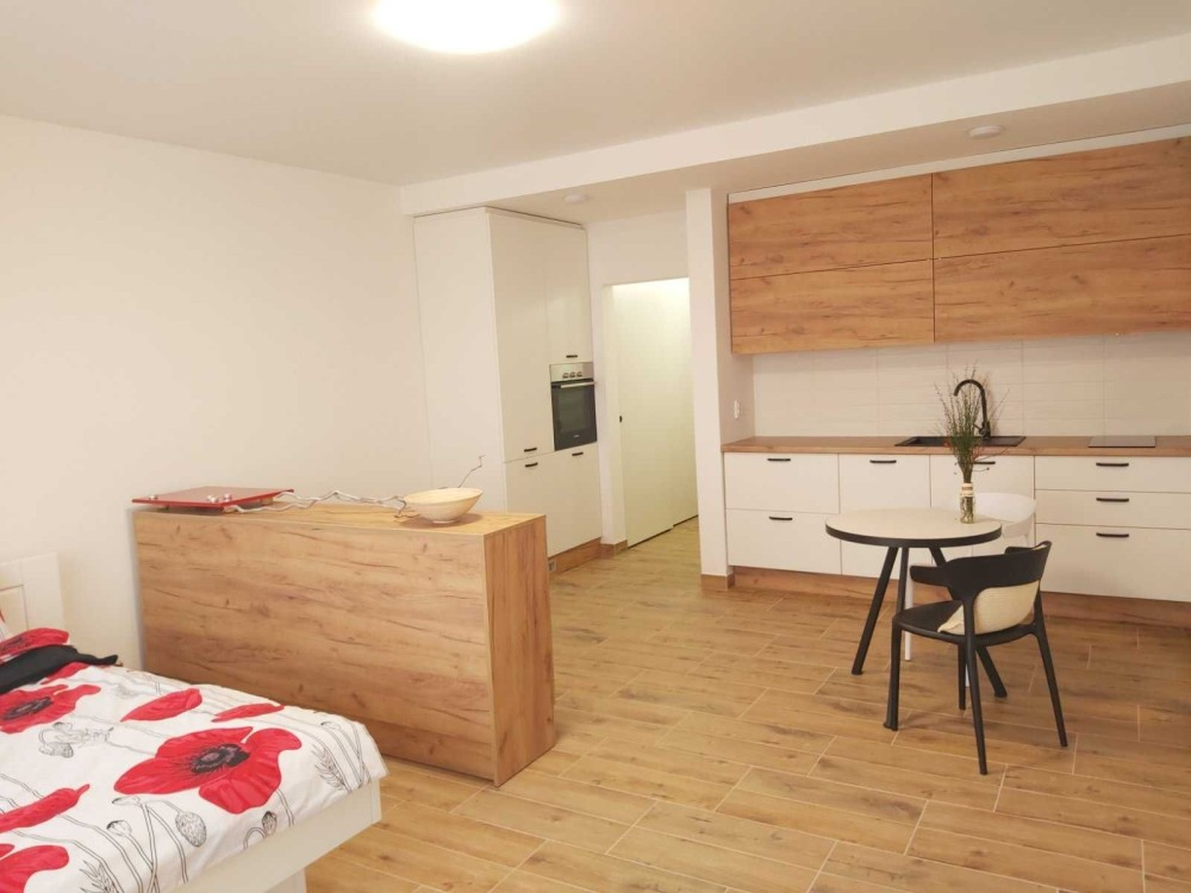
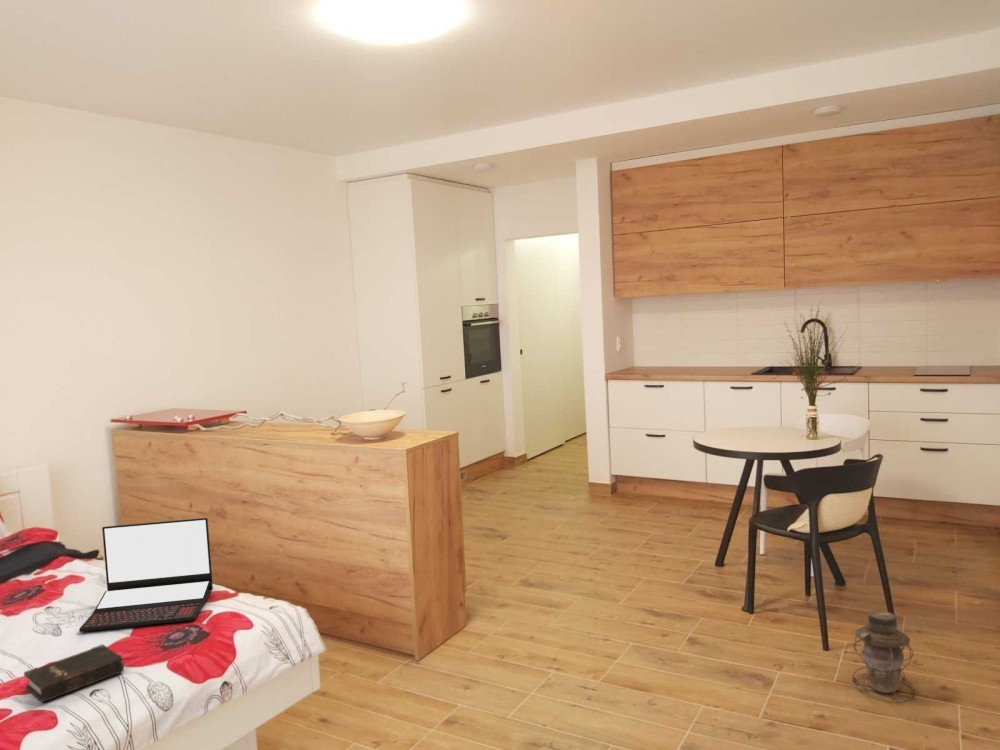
+ lantern [851,610,916,703]
+ hardback book [23,643,125,704]
+ laptop [78,517,214,633]
